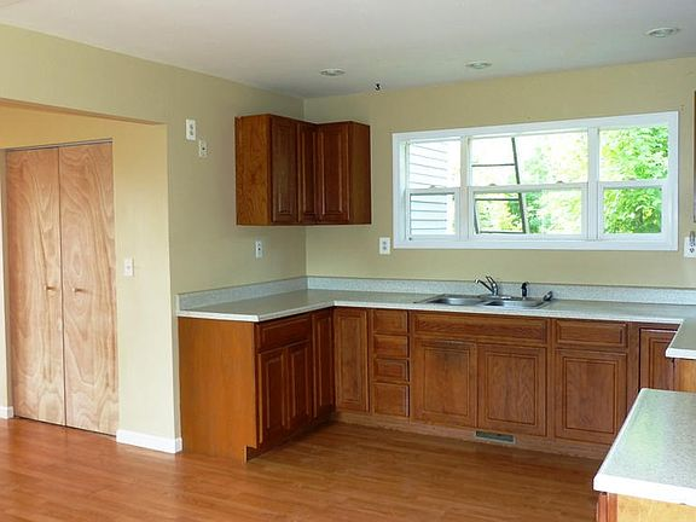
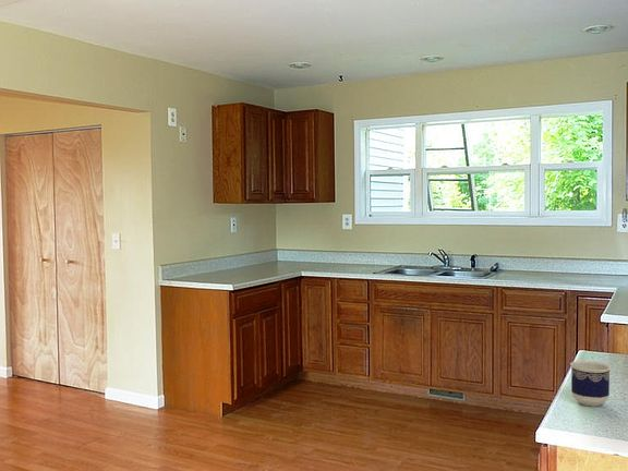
+ cup [569,360,612,408]
